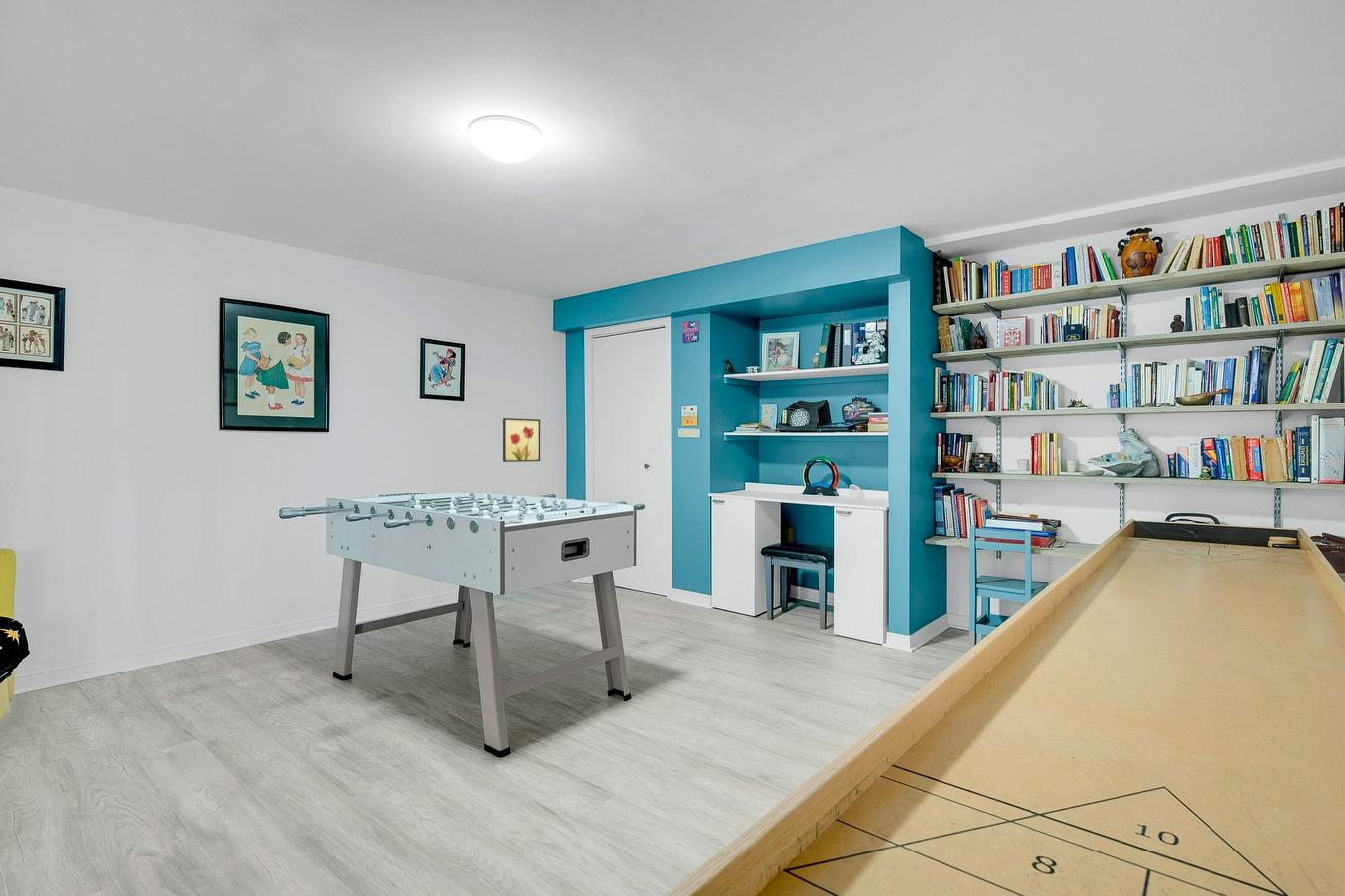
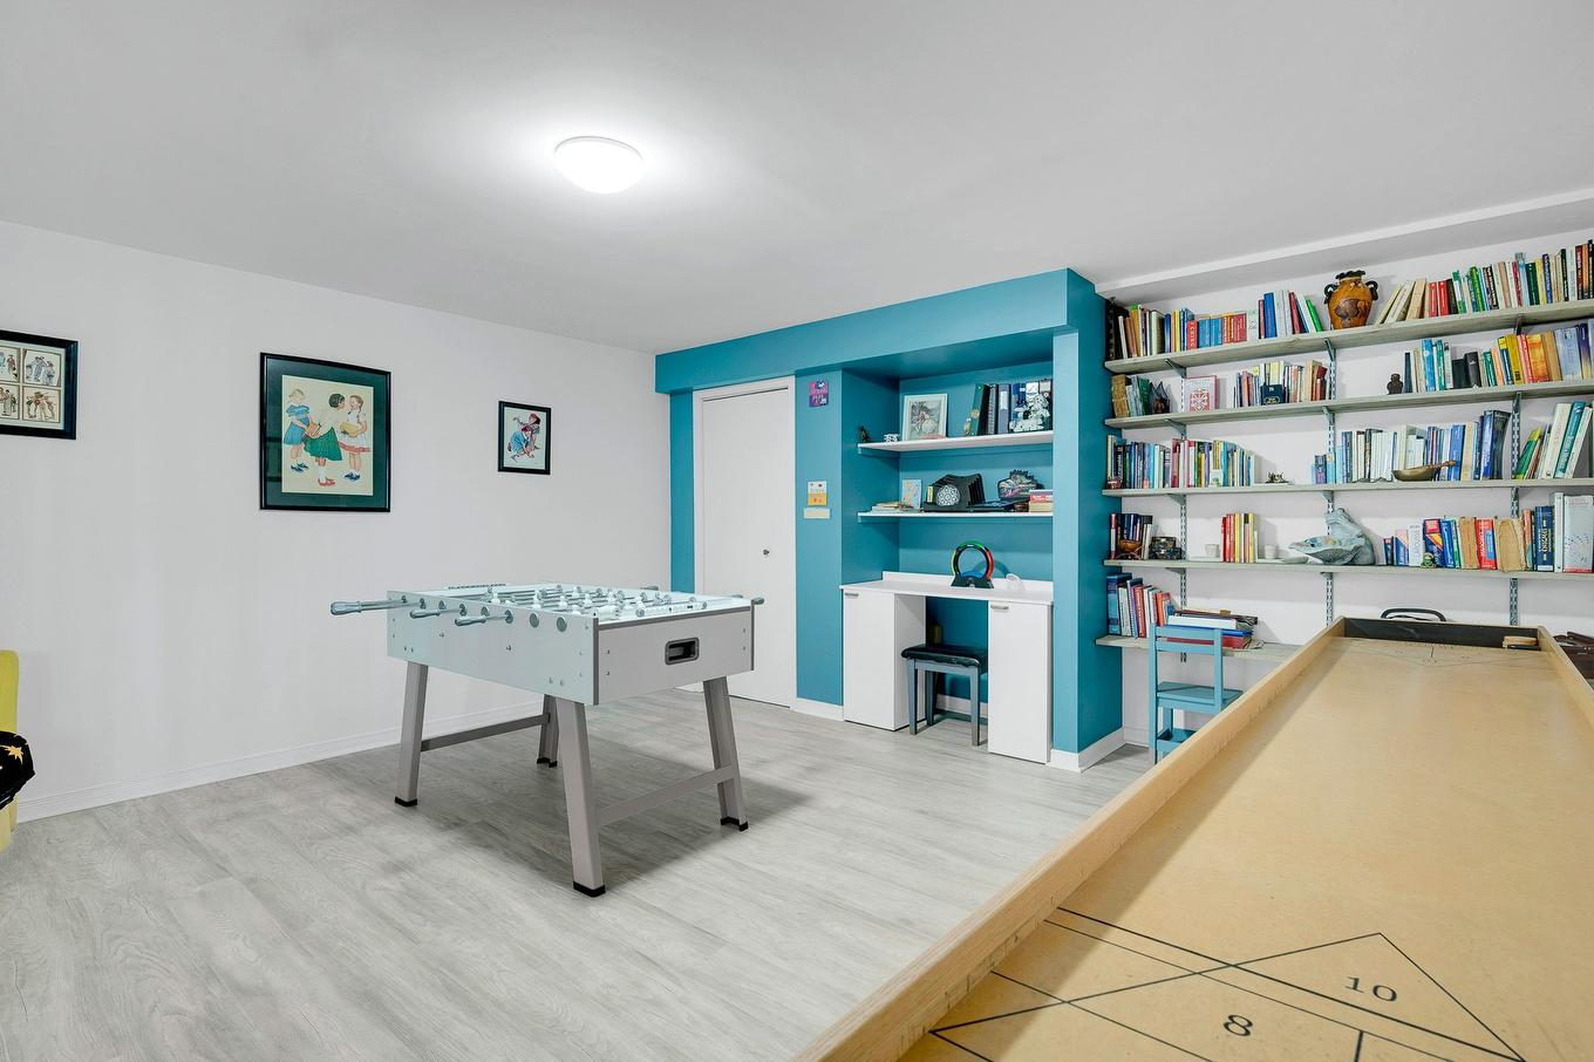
- wall art [502,417,541,463]
